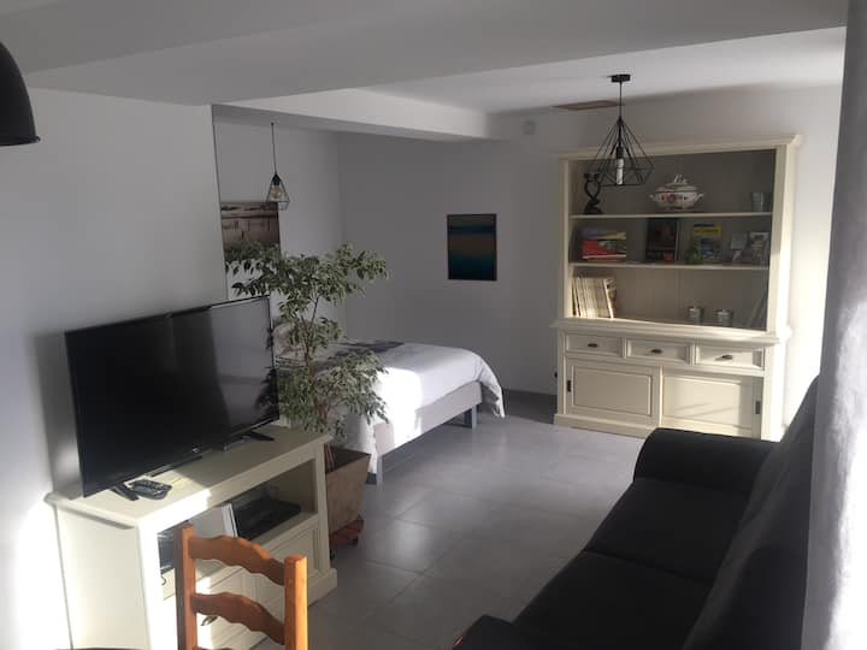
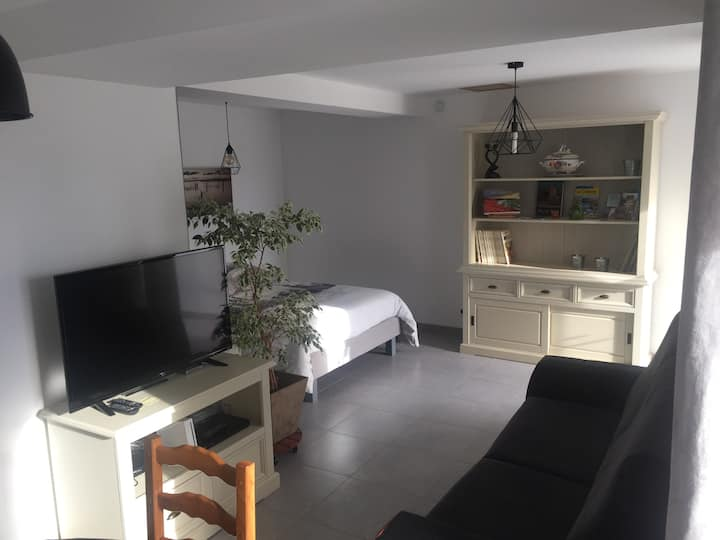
- wall art [446,212,499,283]
